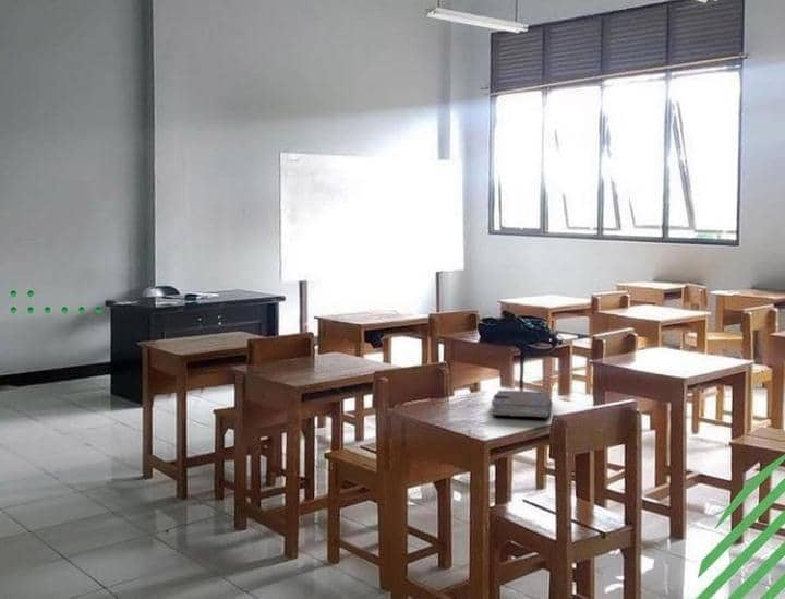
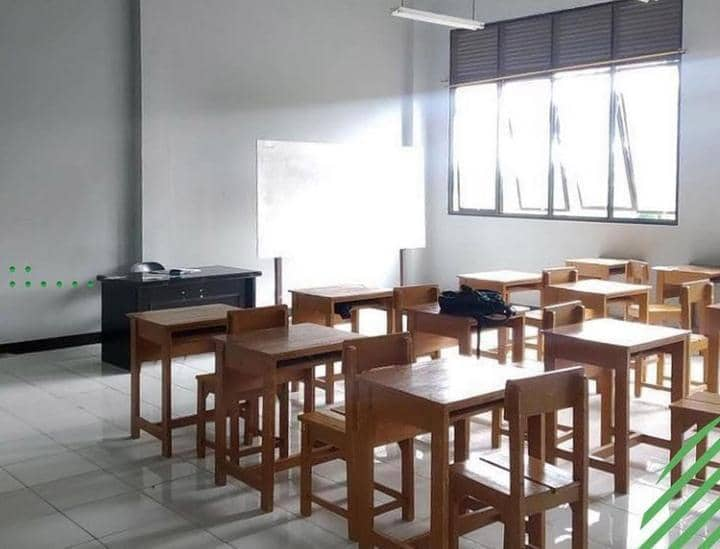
- book [491,390,554,419]
